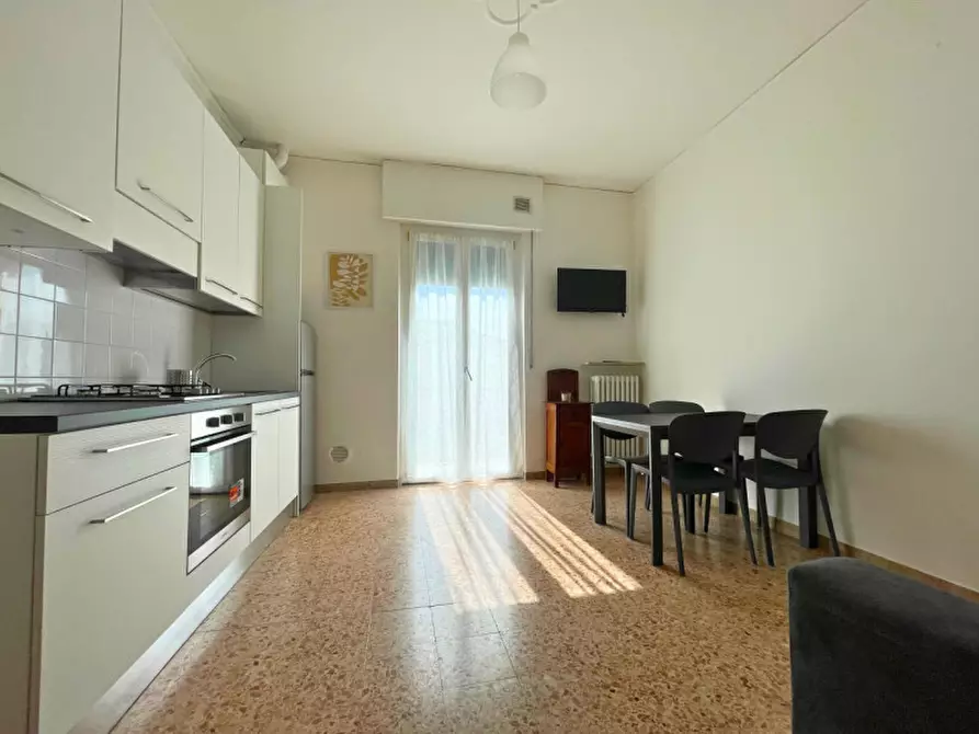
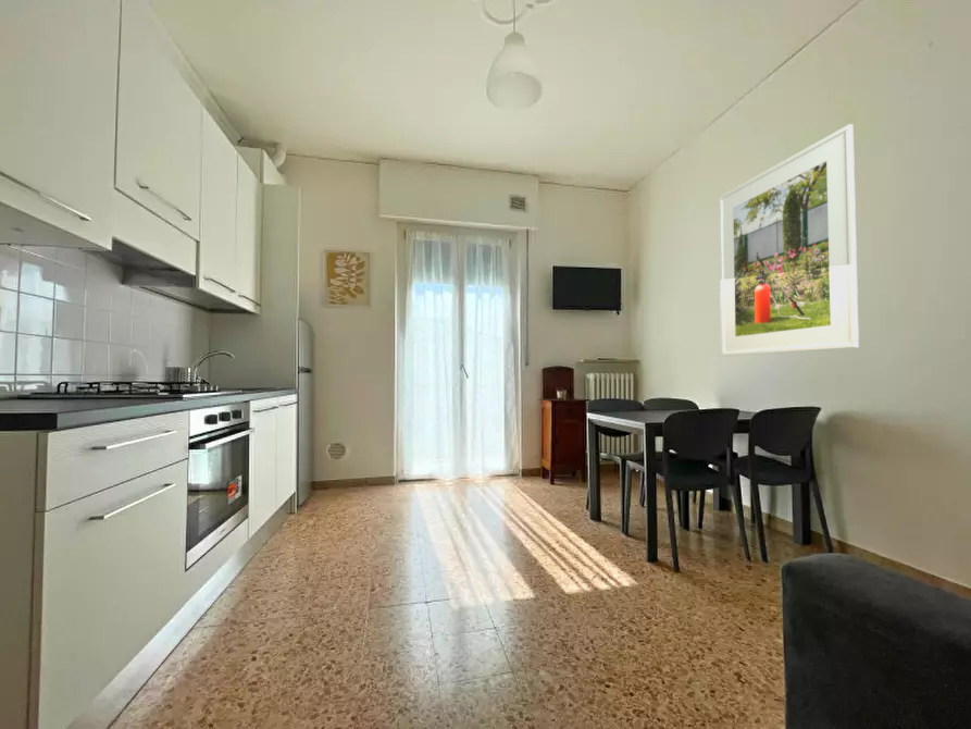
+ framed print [718,123,860,357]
